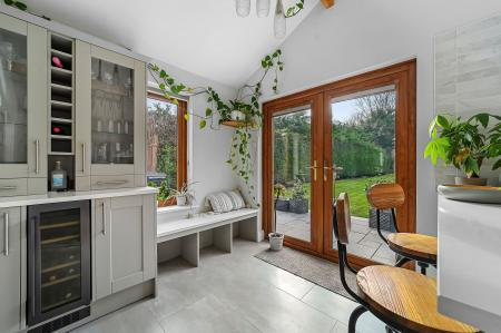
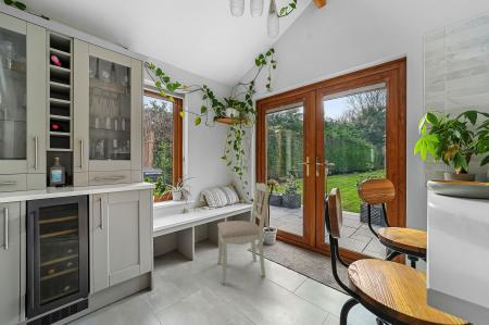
+ dining chair [216,182,271,285]
